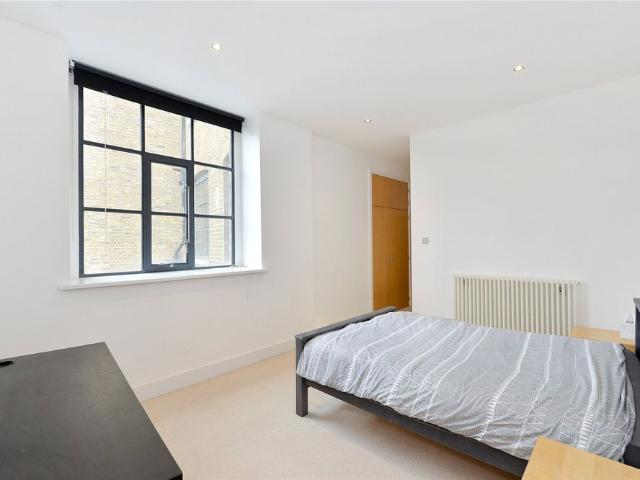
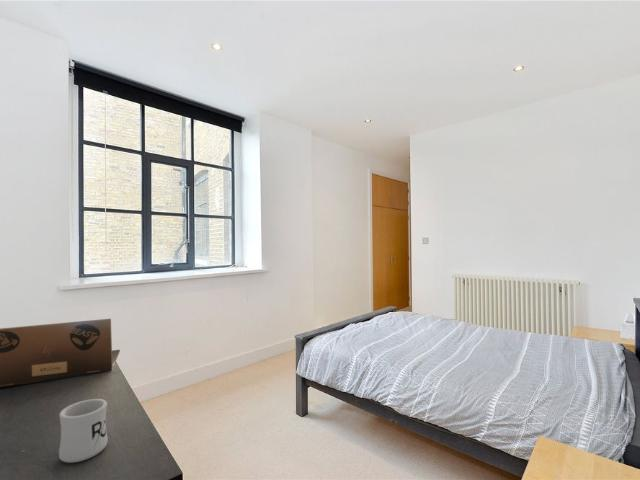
+ laptop [0,318,121,389]
+ mug [58,398,109,464]
